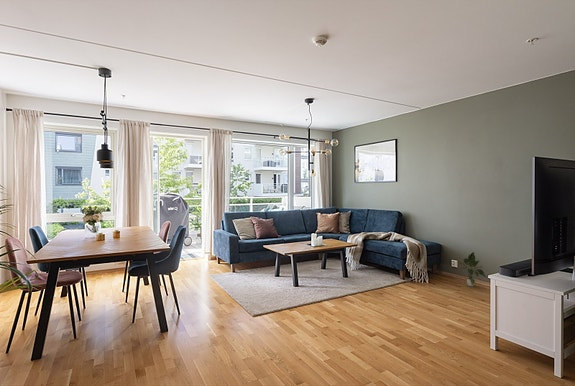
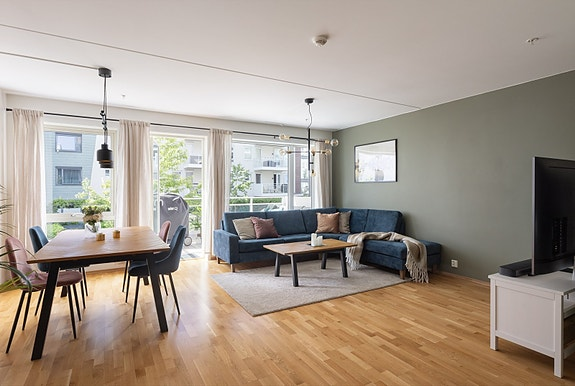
- potted plant [457,251,488,287]
